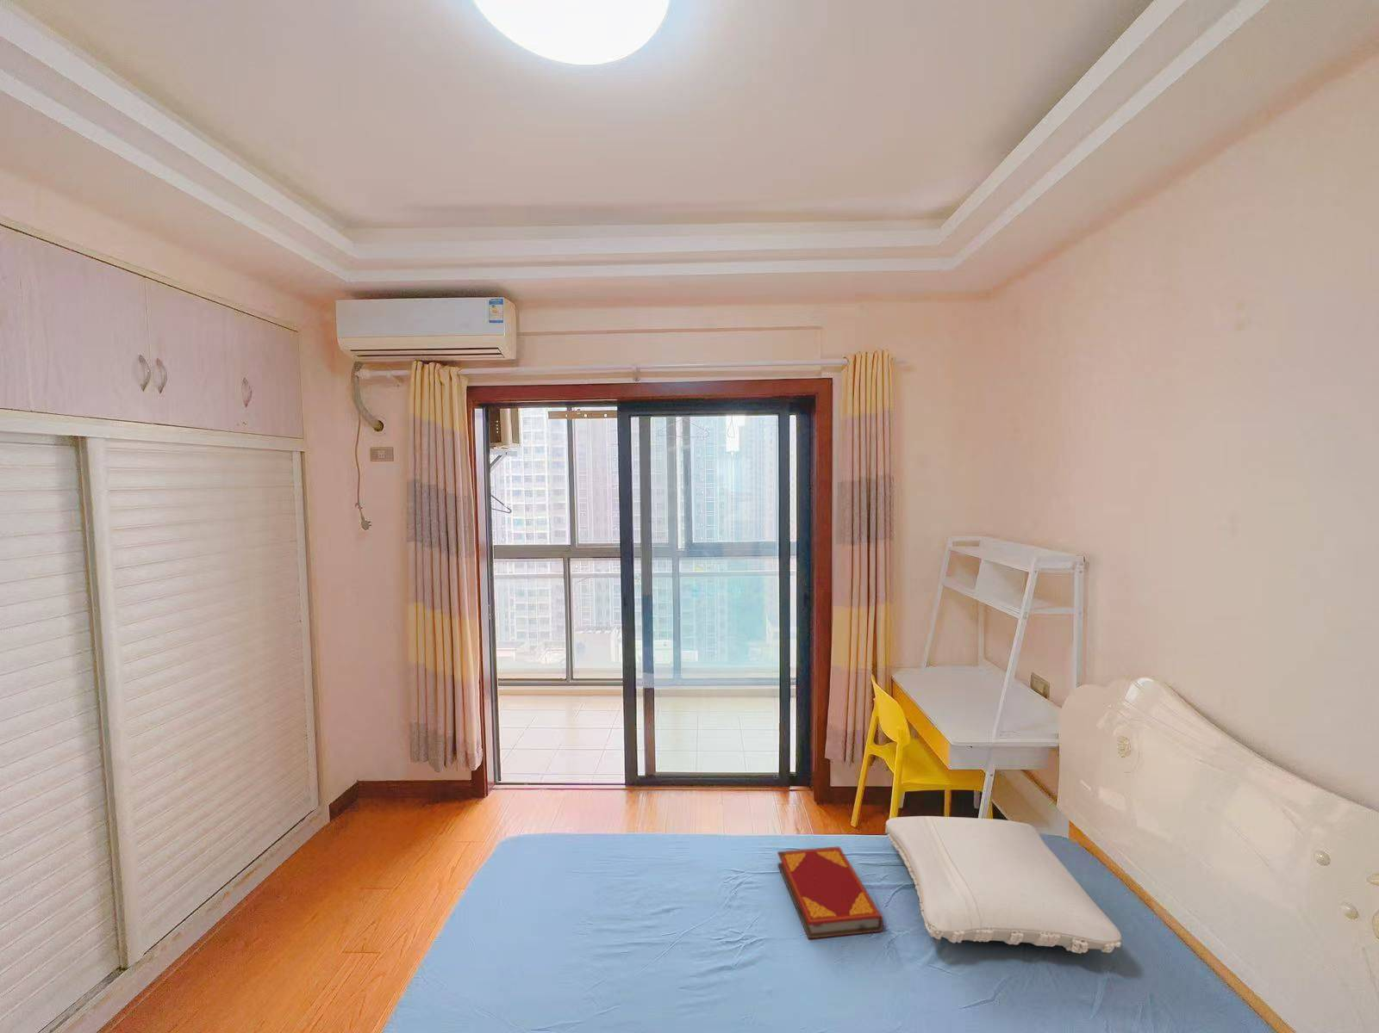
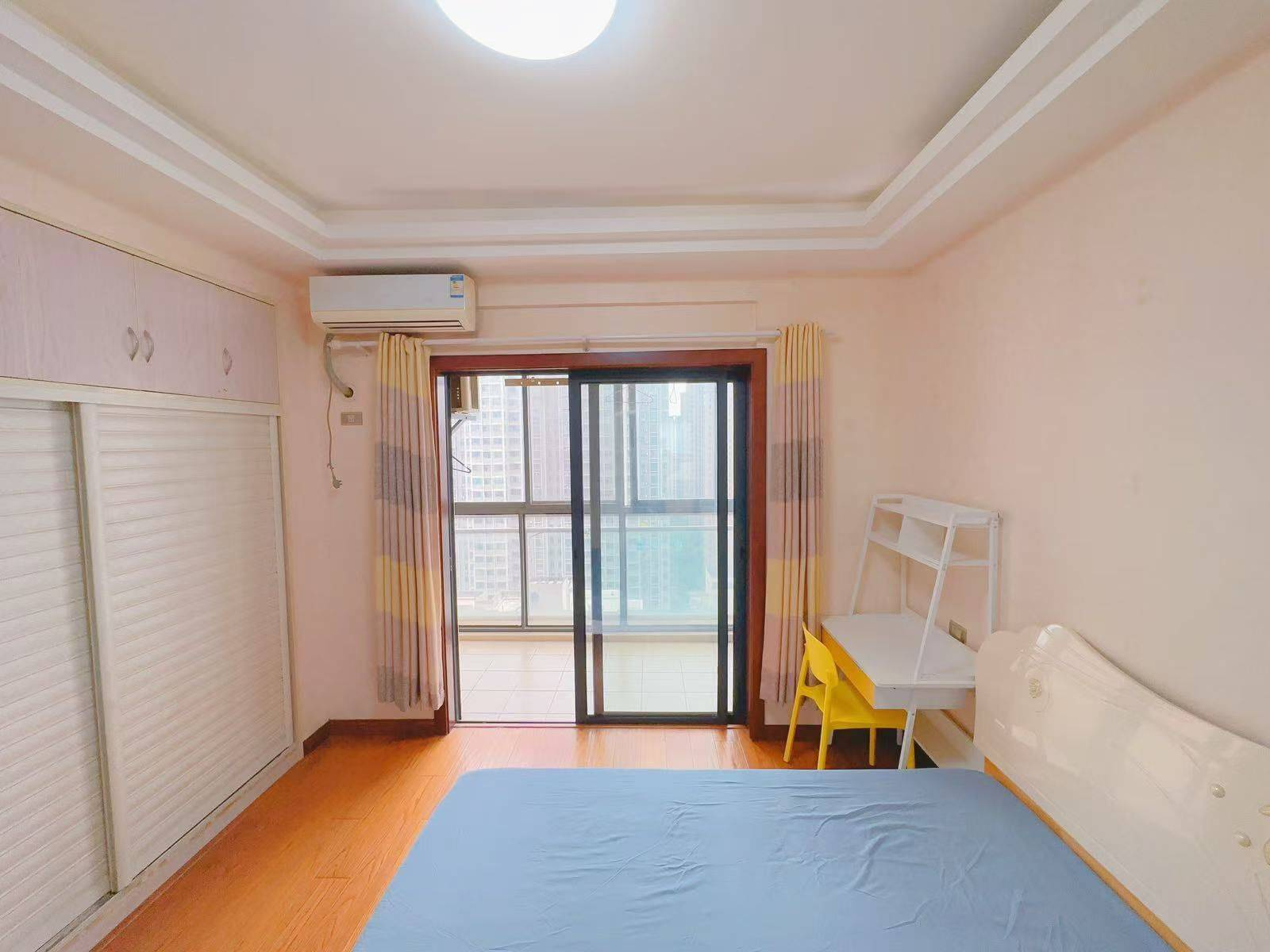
- pillow [884,815,1122,954]
- hardback book [776,846,884,940]
